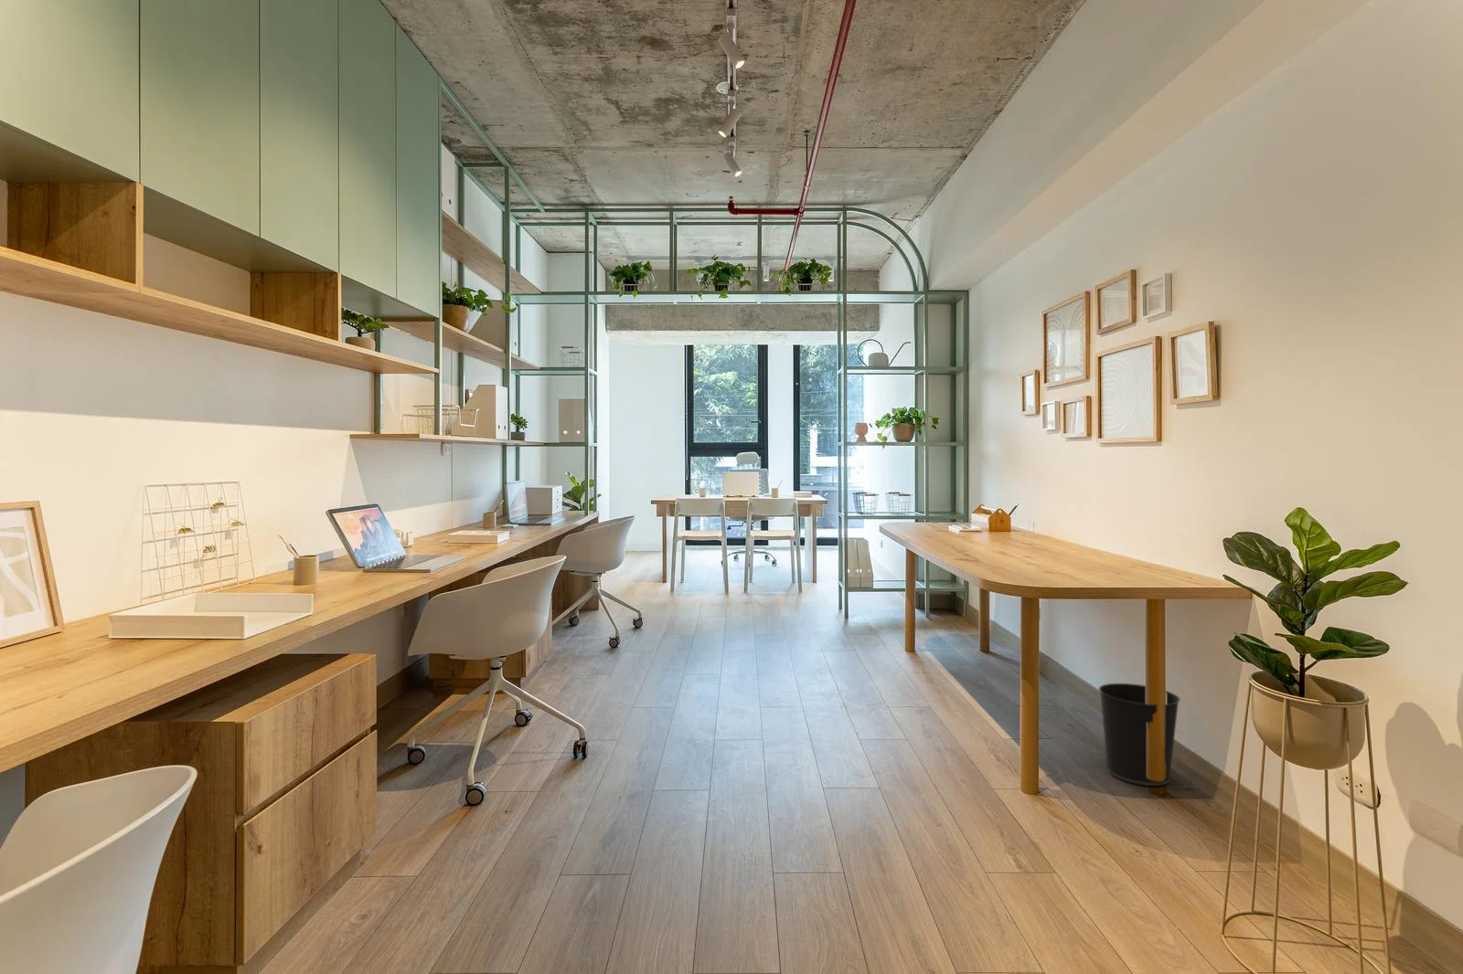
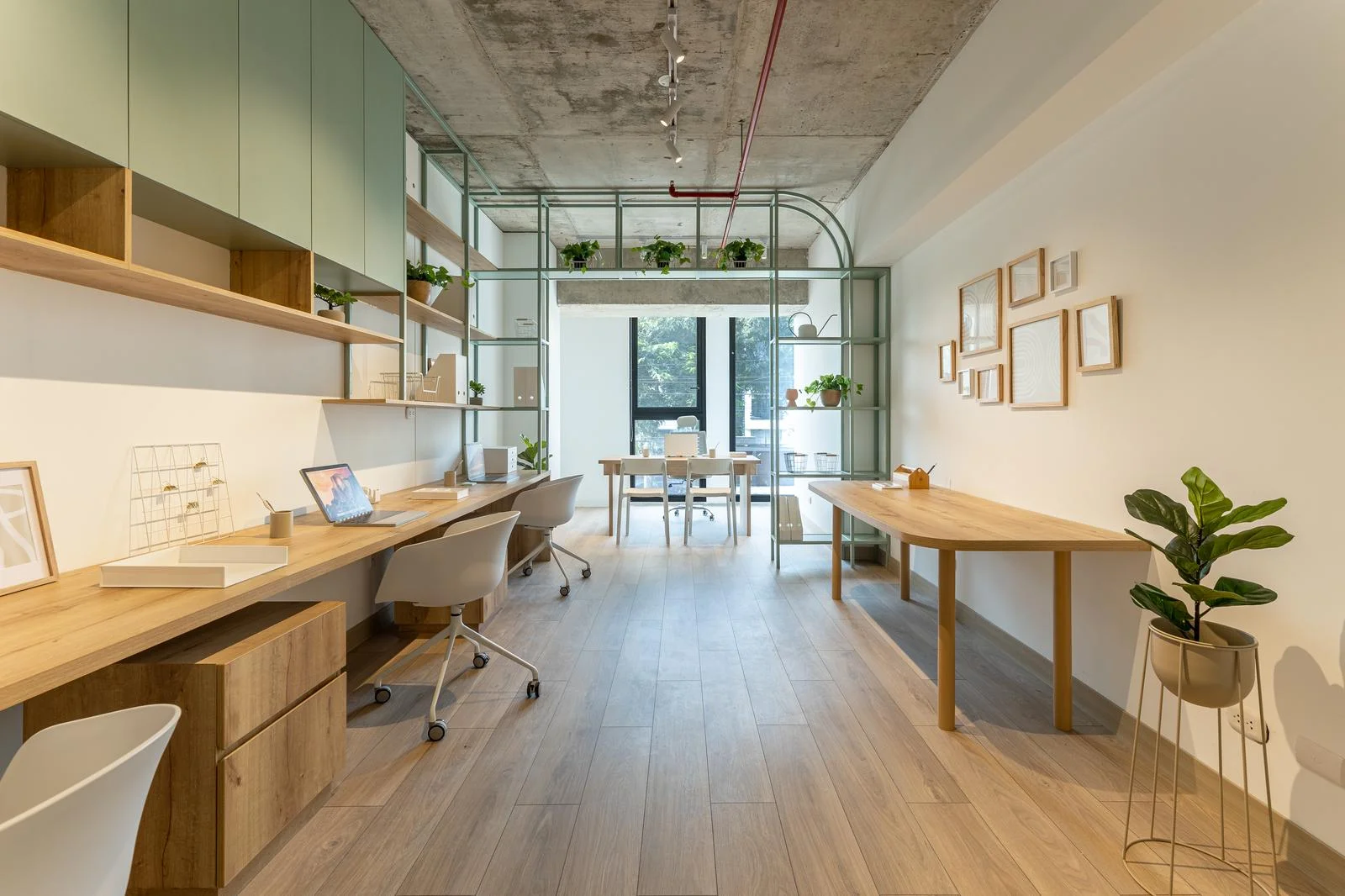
- wastebasket [1099,683,1181,787]
